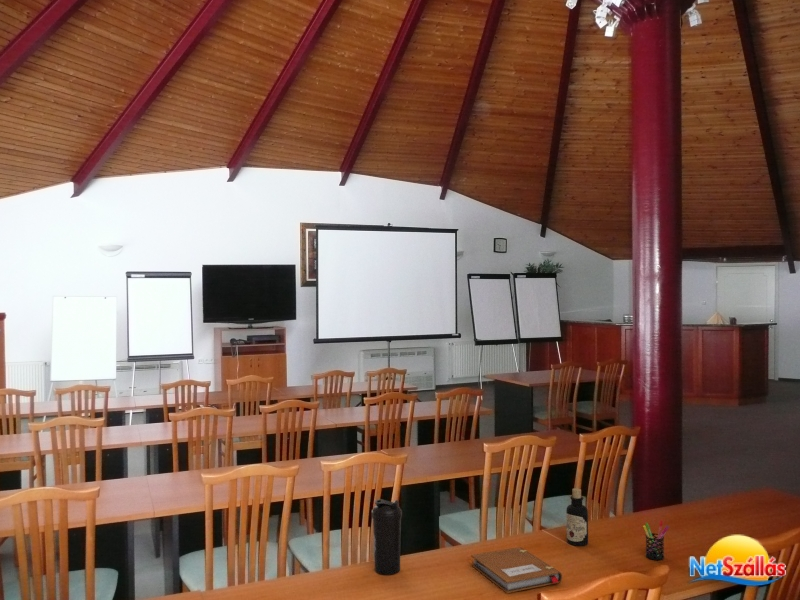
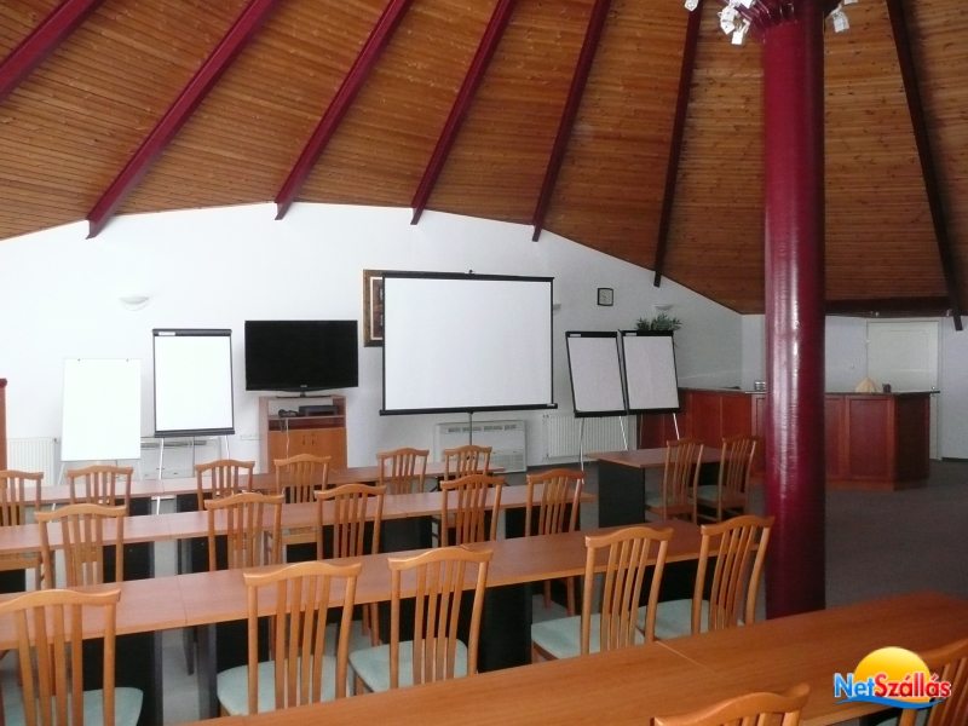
- bottle [565,487,589,547]
- pen holder [642,519,670,561]
- notebook [470,546,563,594]
- water bottle [371,498,403,576]
